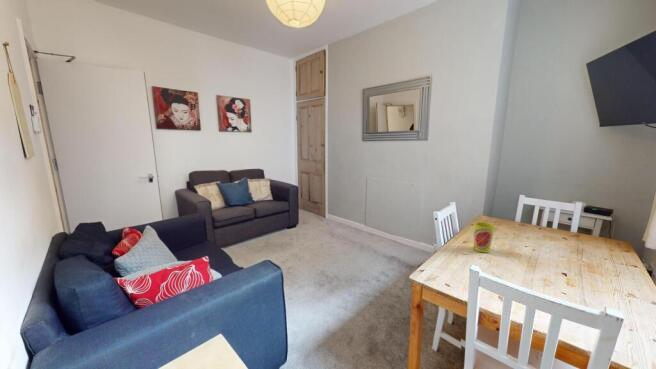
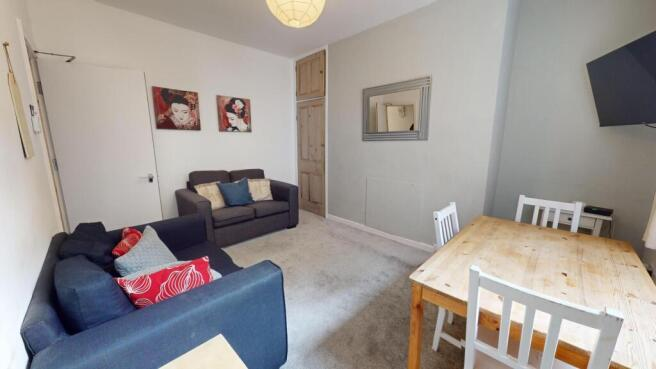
- cup [473,221,496,254]
